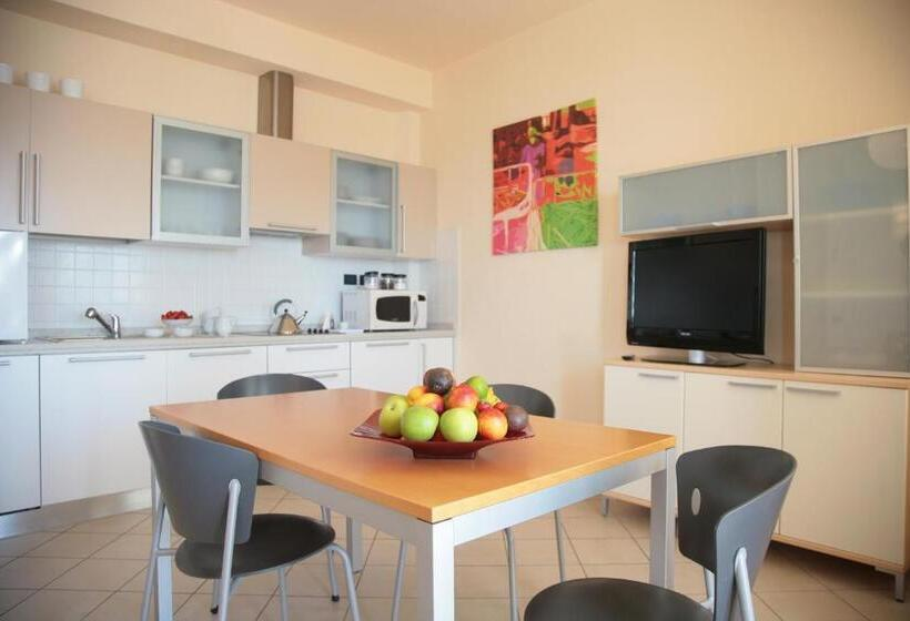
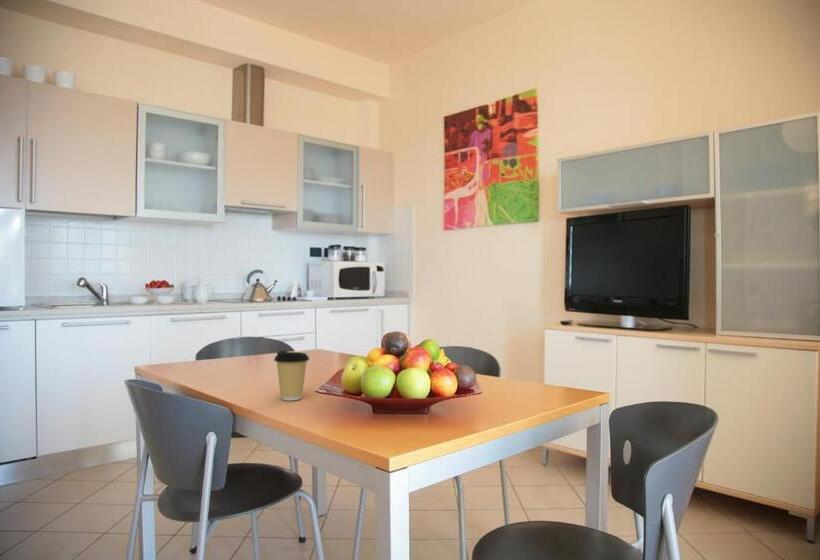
+ coffee cup [273,350,310,401]
